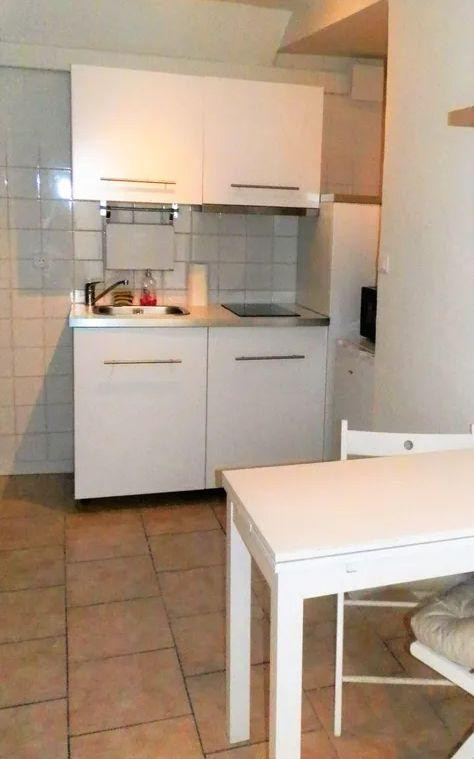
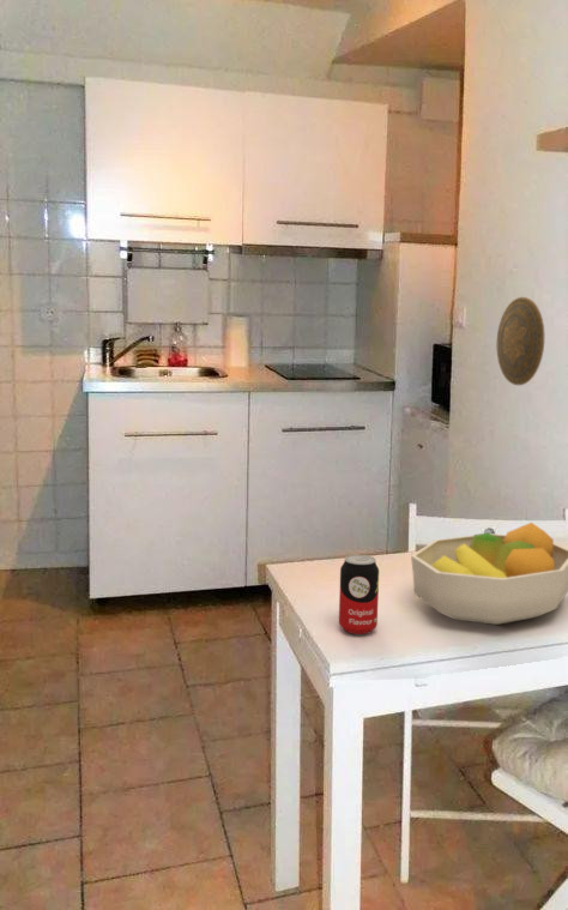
+ beverage can [338,554,380,635]
+ decorative plate [495,296,545,386]
+ fruit bowl [410,522,568,626]
